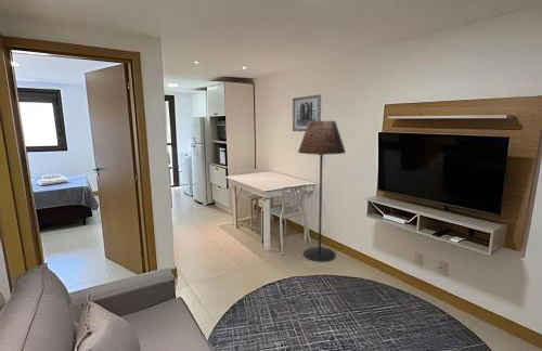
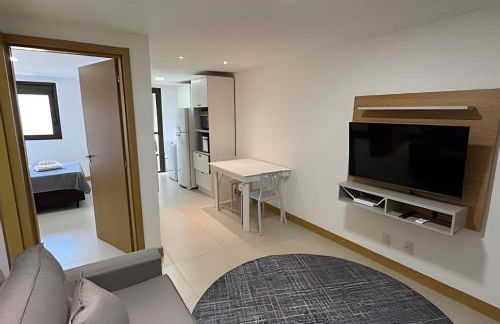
- floor lamp [297,120,347,262]
- wall art [292,93,322,132]
